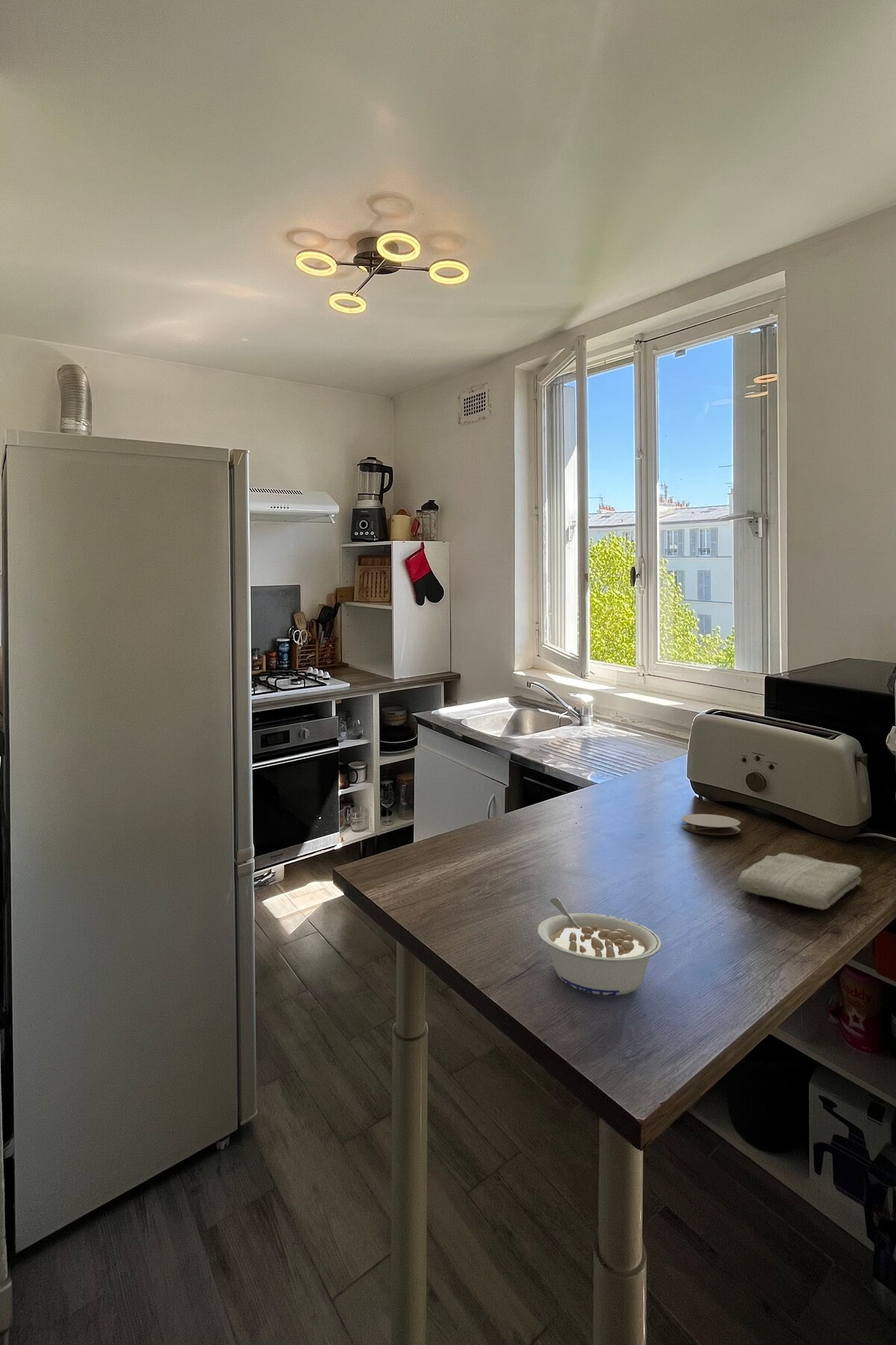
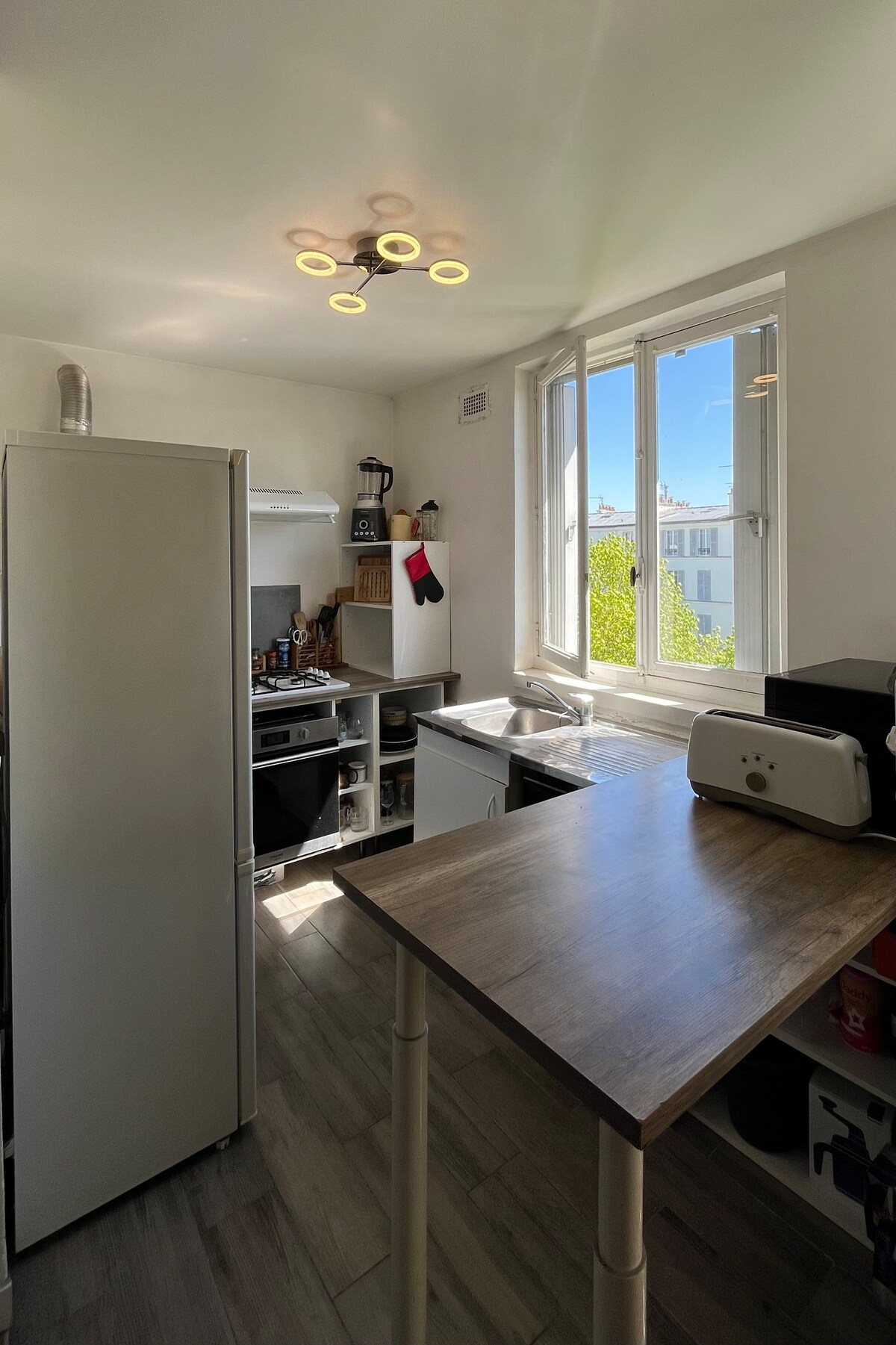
- legume [537,897,662,996]
- coaster [681,813,741,836]
- washcloth [737,852,862,910]
